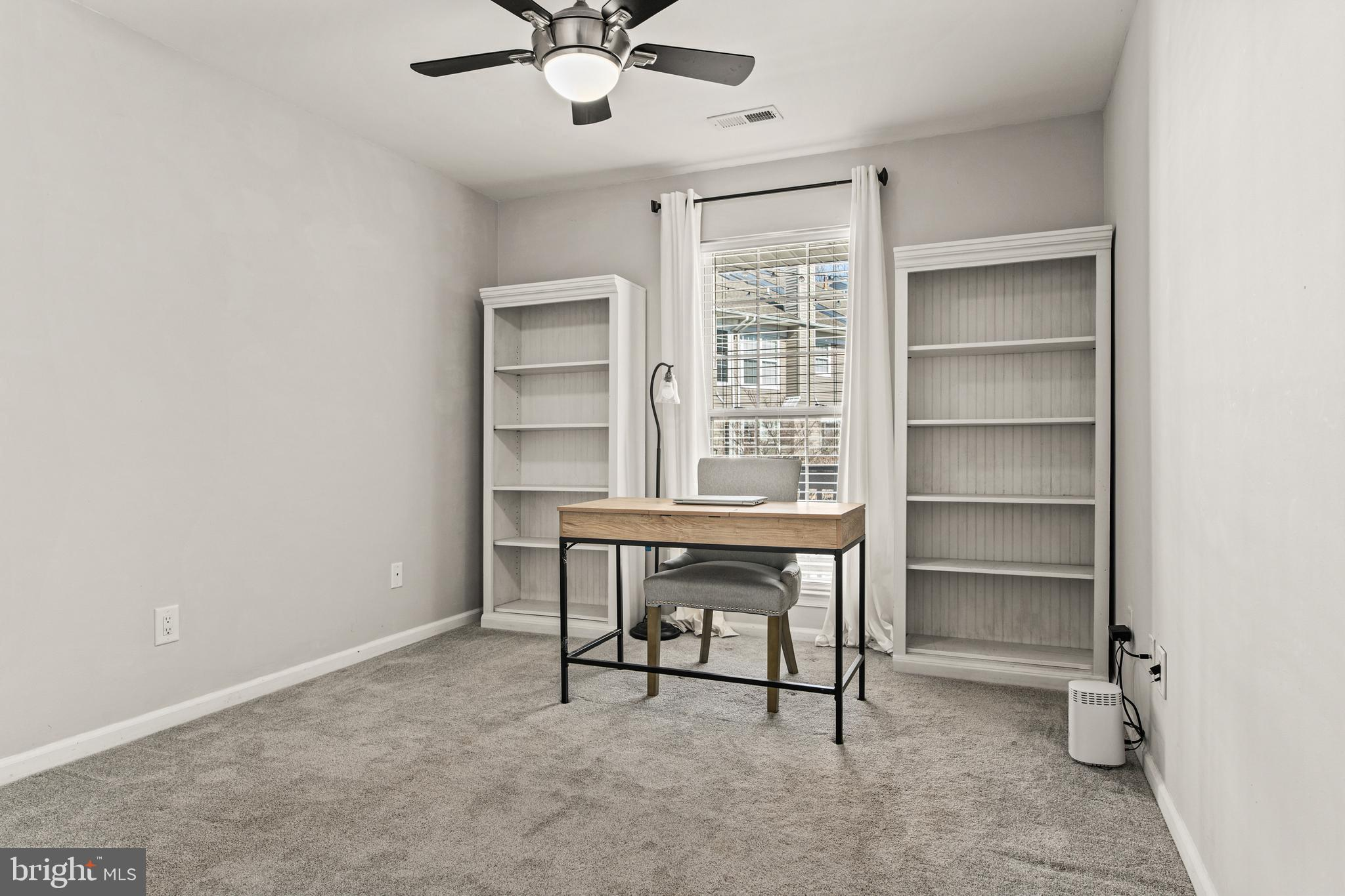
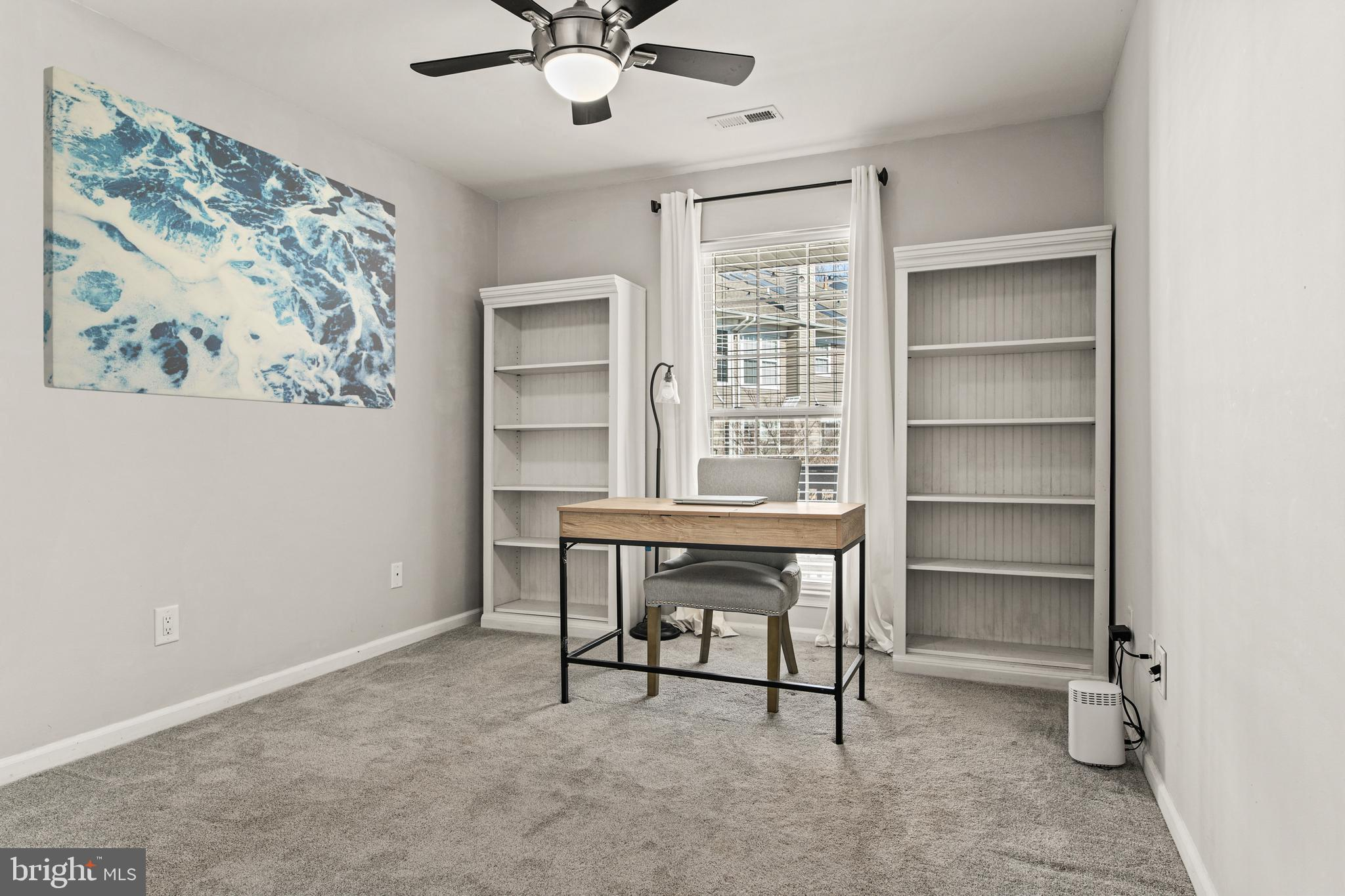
+ wall art [43,66,396,410]
